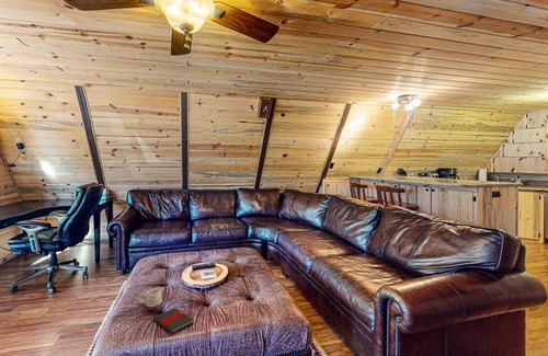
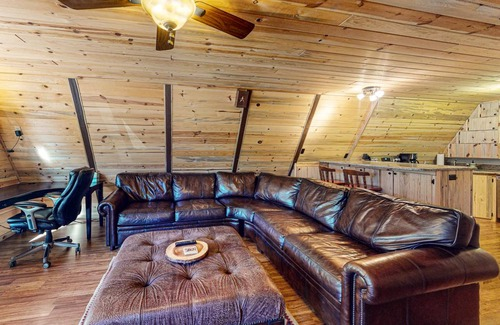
- book [152,307,195,334]
- mug [138,288,163,308]
